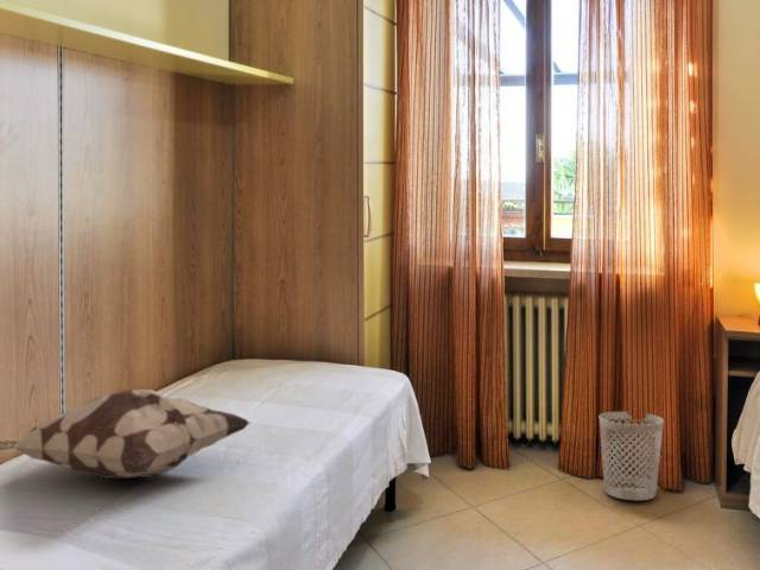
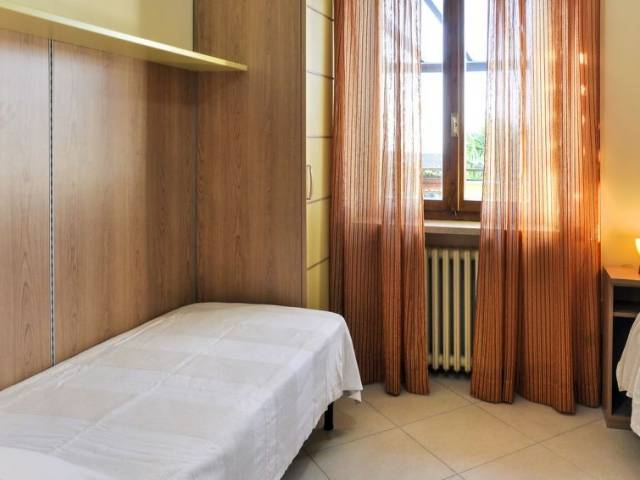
- decorative pillow [0,388,251,480]
- wastebasket [597,411,665,501]
